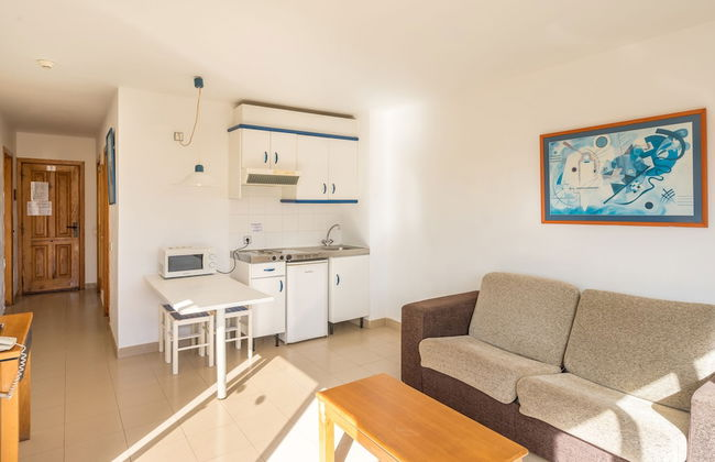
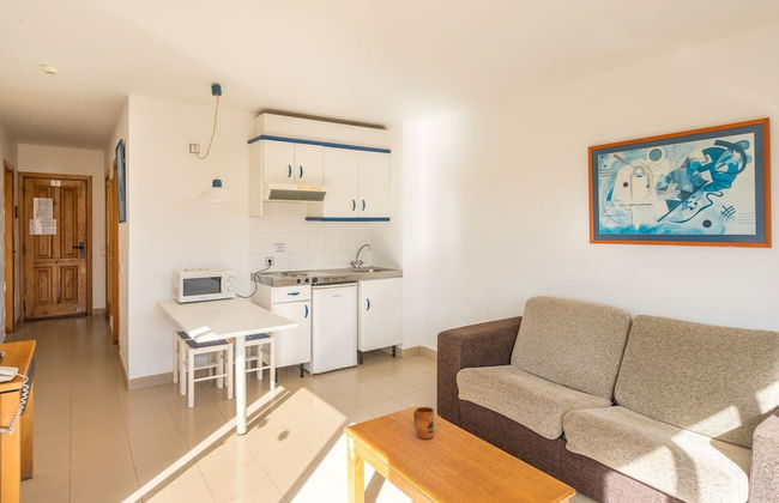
+ mug [412,406,435,441]
